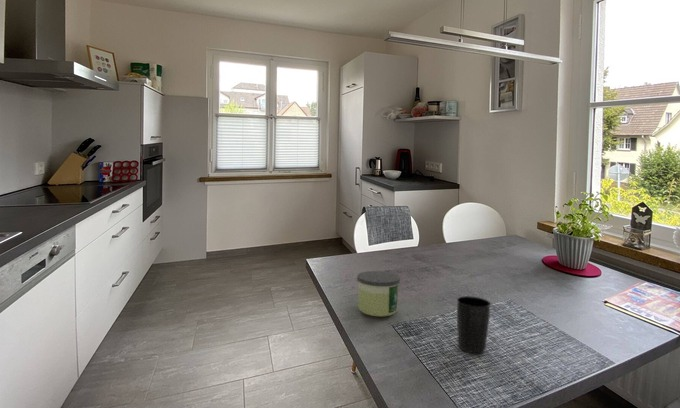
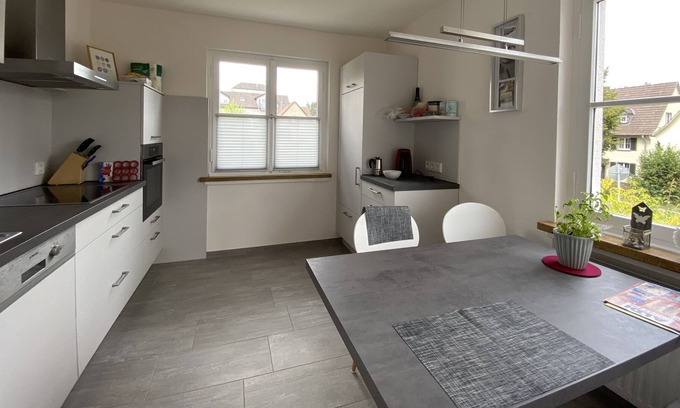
- candle [356,270,401,317]
- cup [456,295,492,354]
